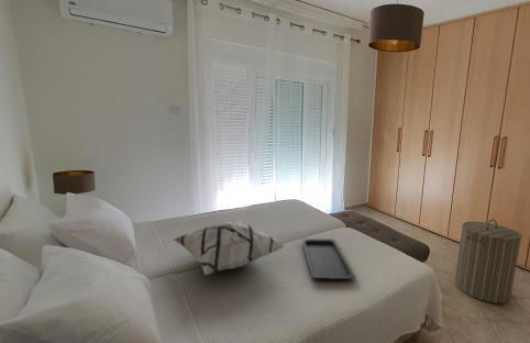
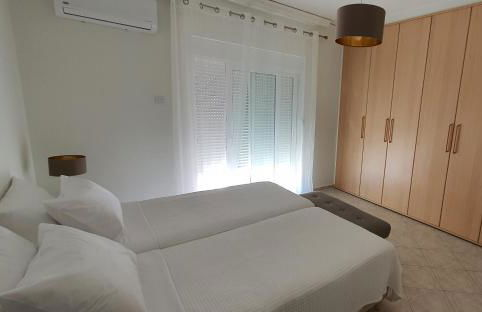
- decorative pillow [173,220,285,276]
- serving tray [301,237,356,280]
- laundry hamper [454,218,523,305]
